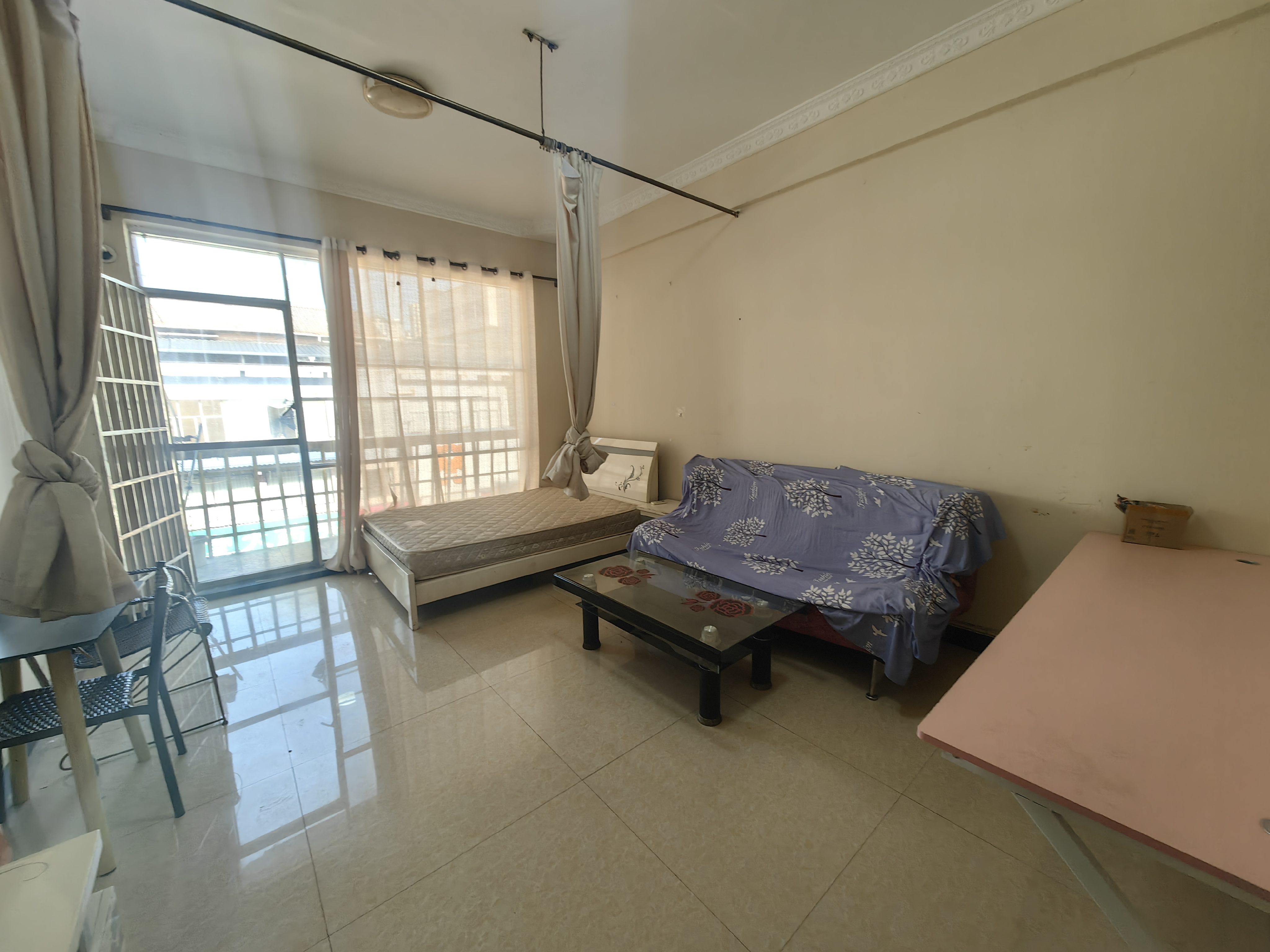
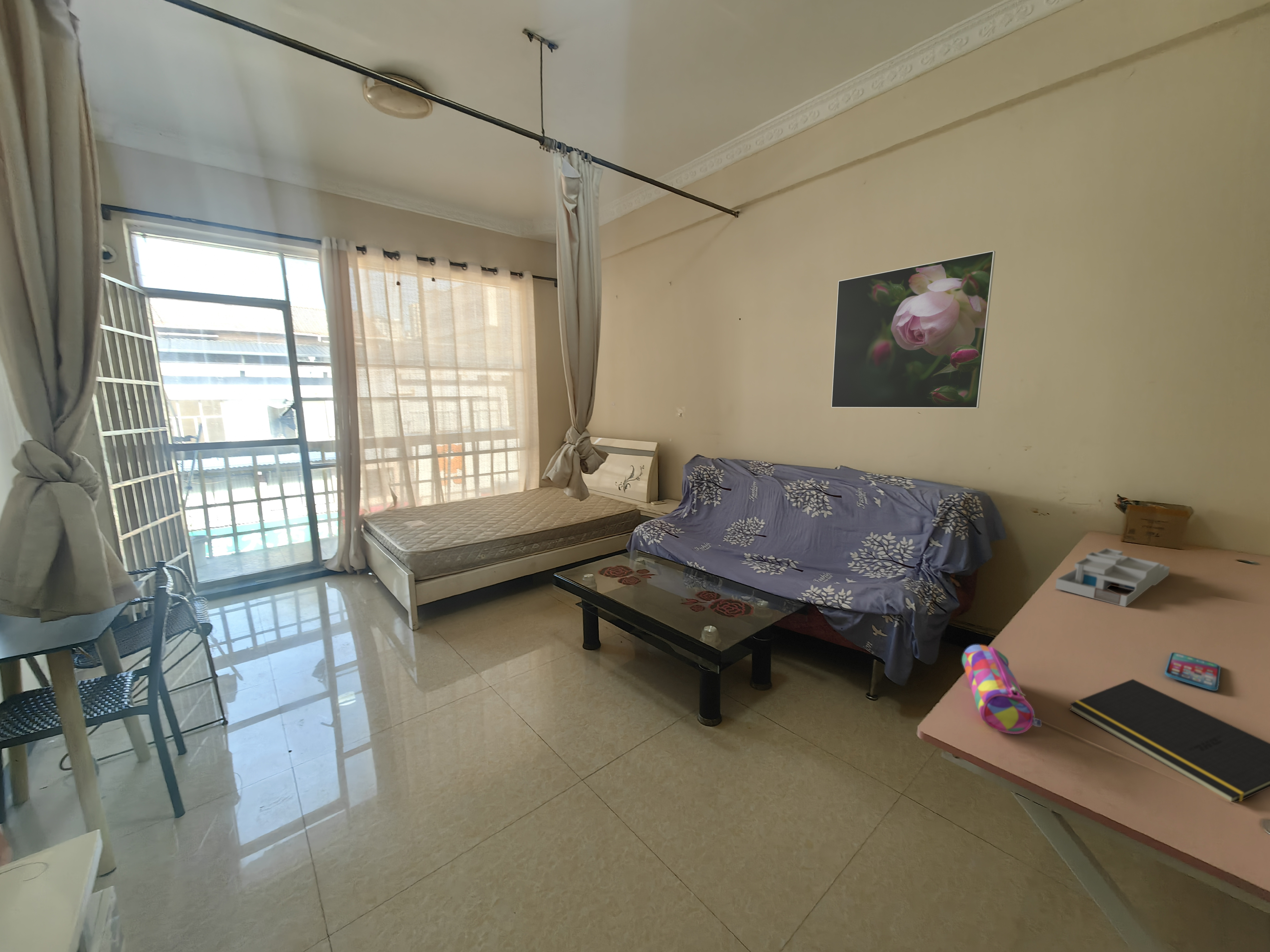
+ pencil case [961,644,1042,734]
+ smartphone [1164,652,1221,691]
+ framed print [831,250,996,408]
+ notepad [1069,679,1270,805]
+ desk organizer [1055,548,1170,607]
